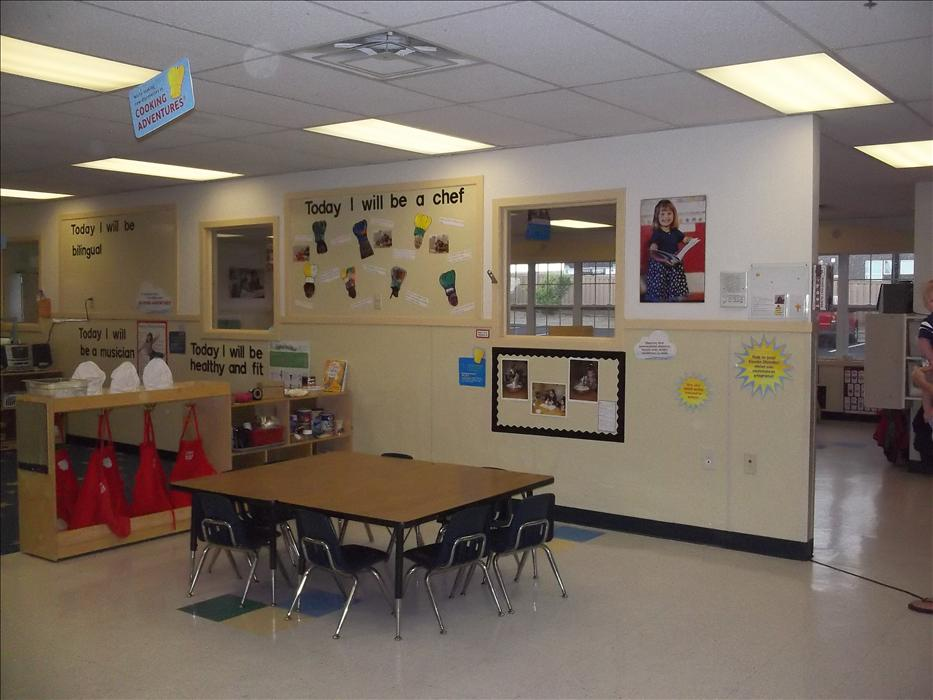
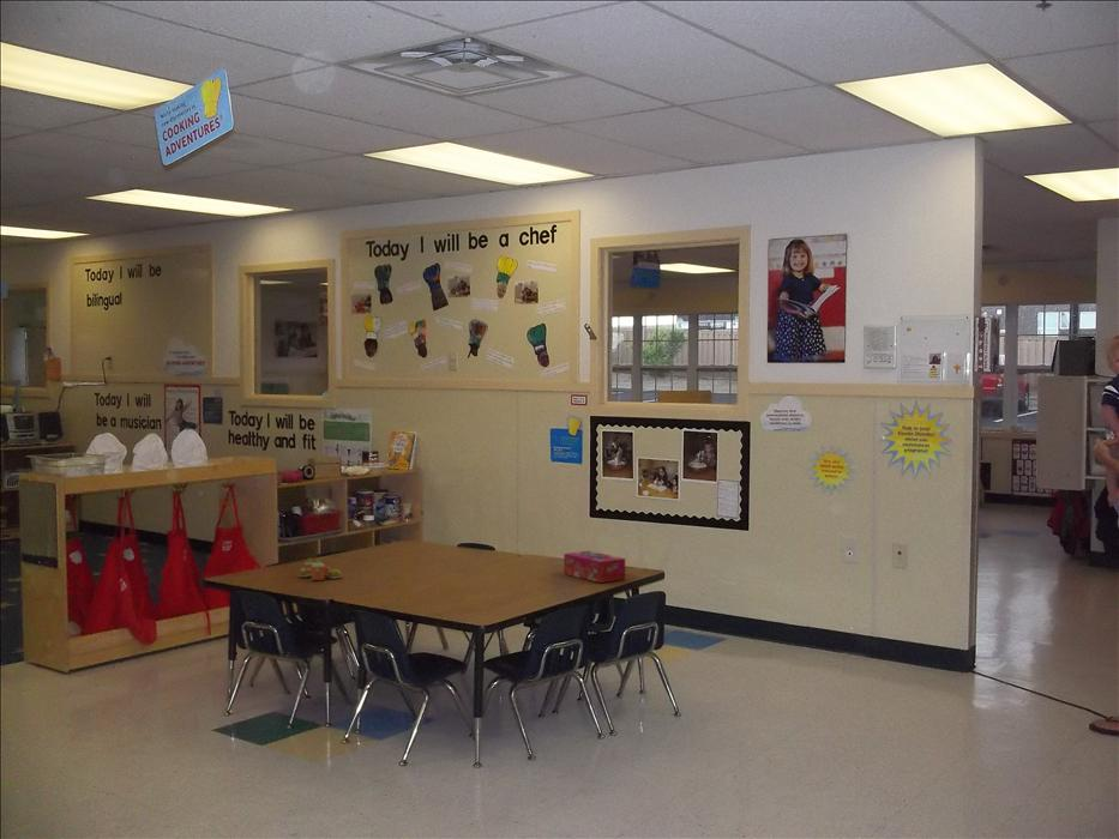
+ toy tea set [299,557,343,581]
+ tissue box [562,550,626,584]
